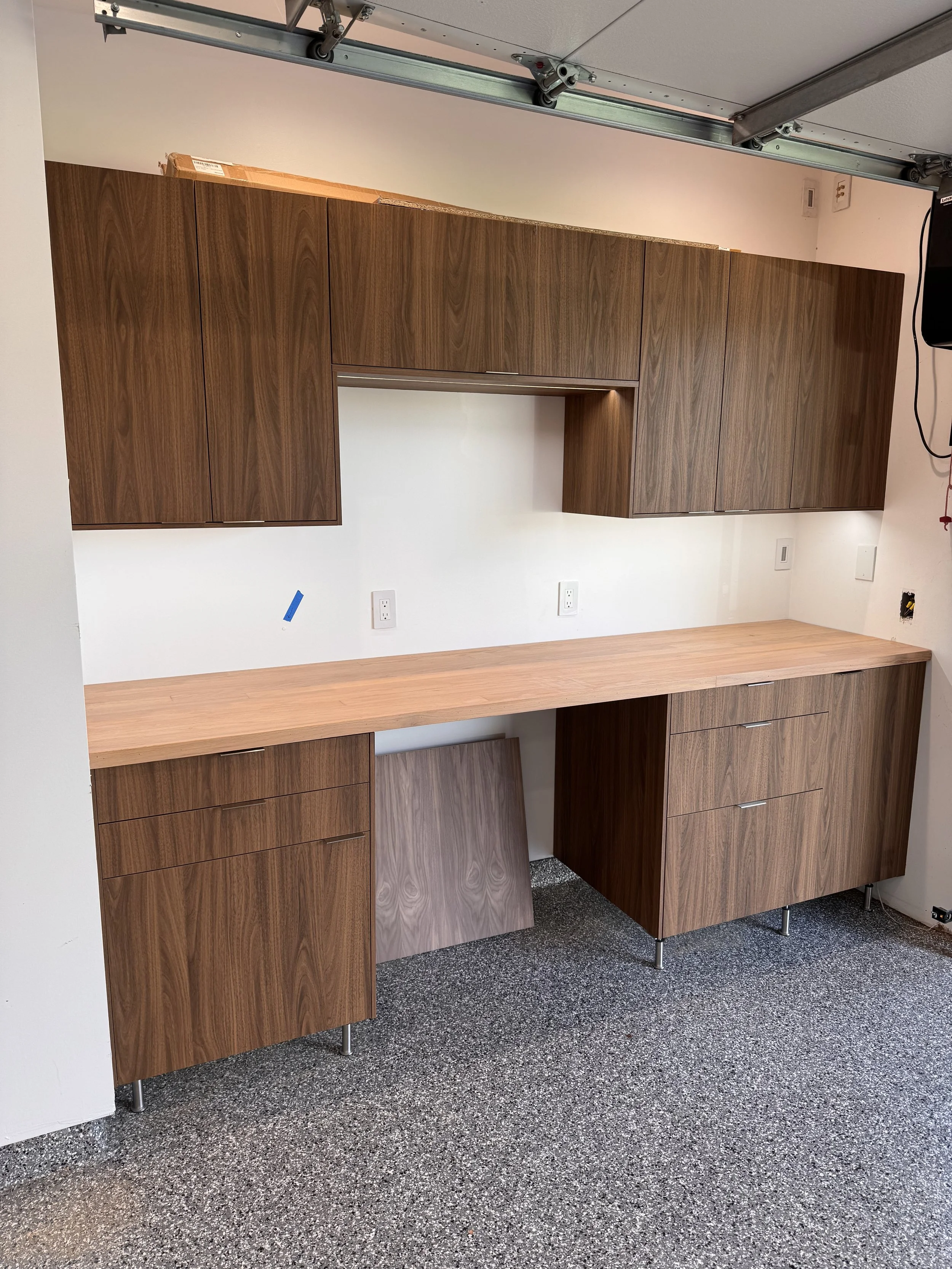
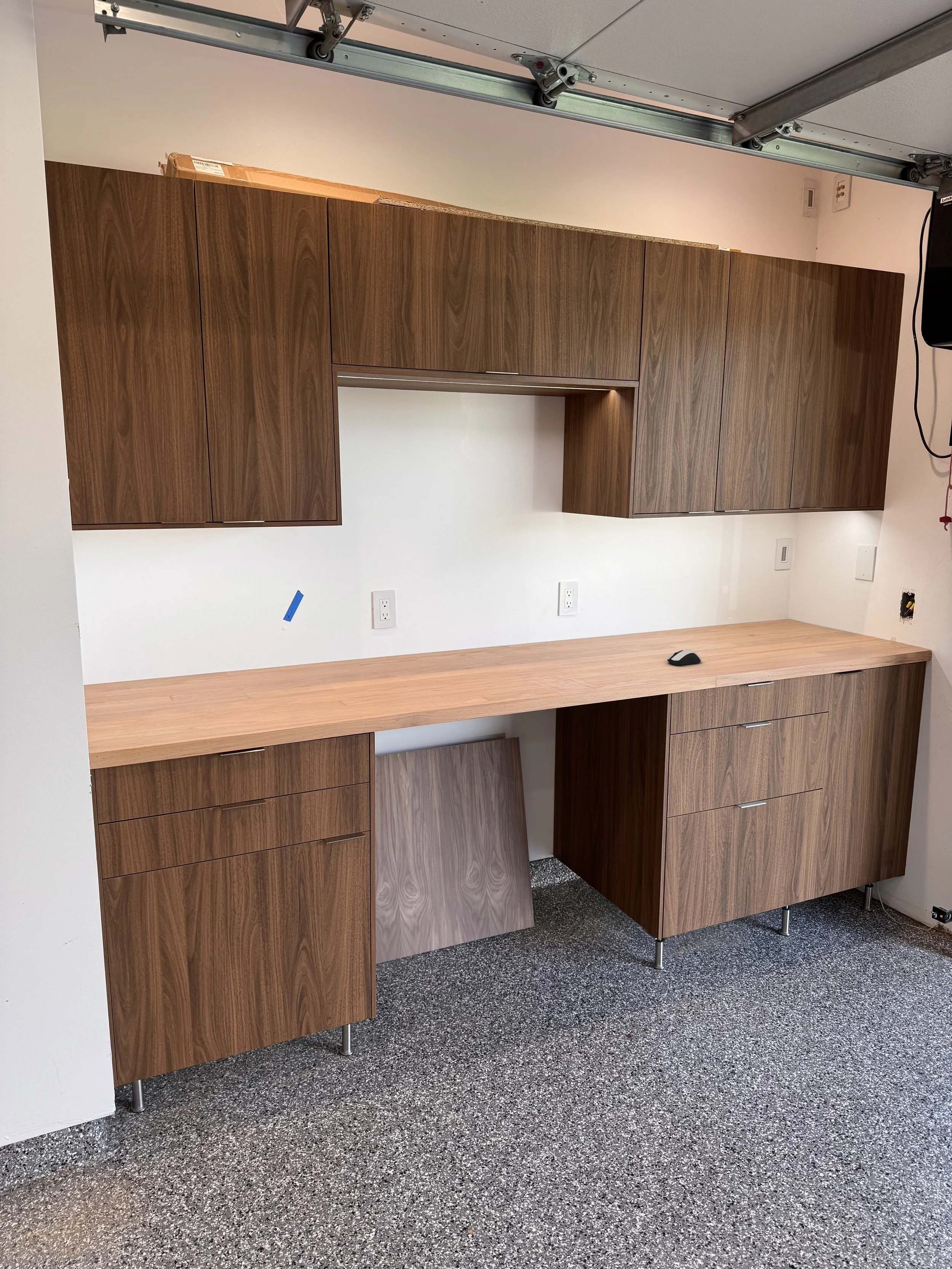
+ computer mouse [667,649,702,666]
